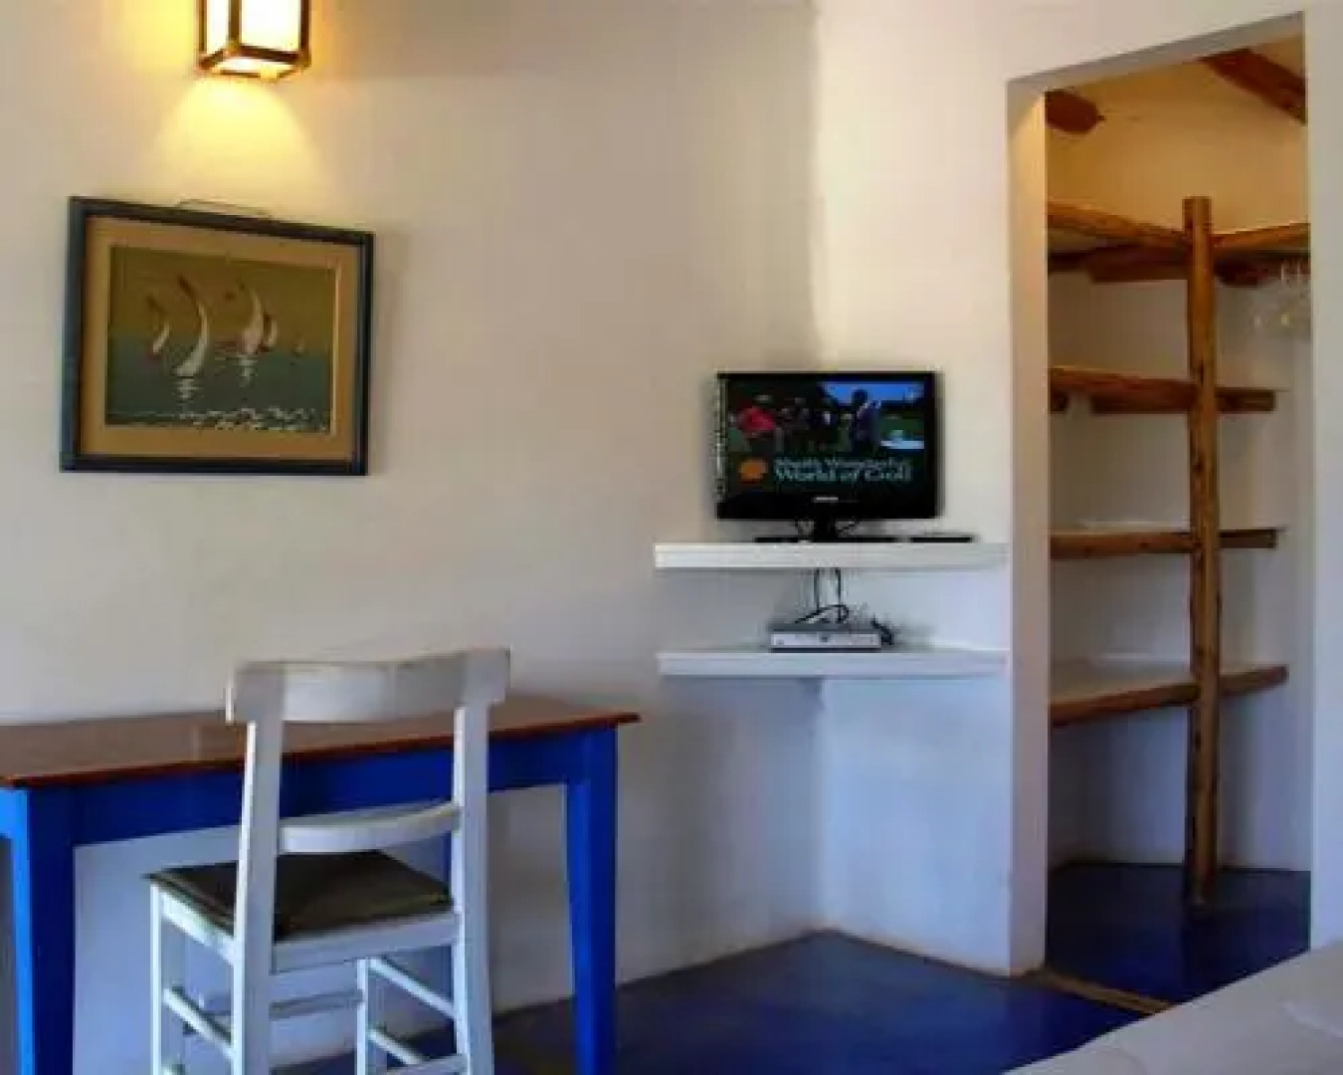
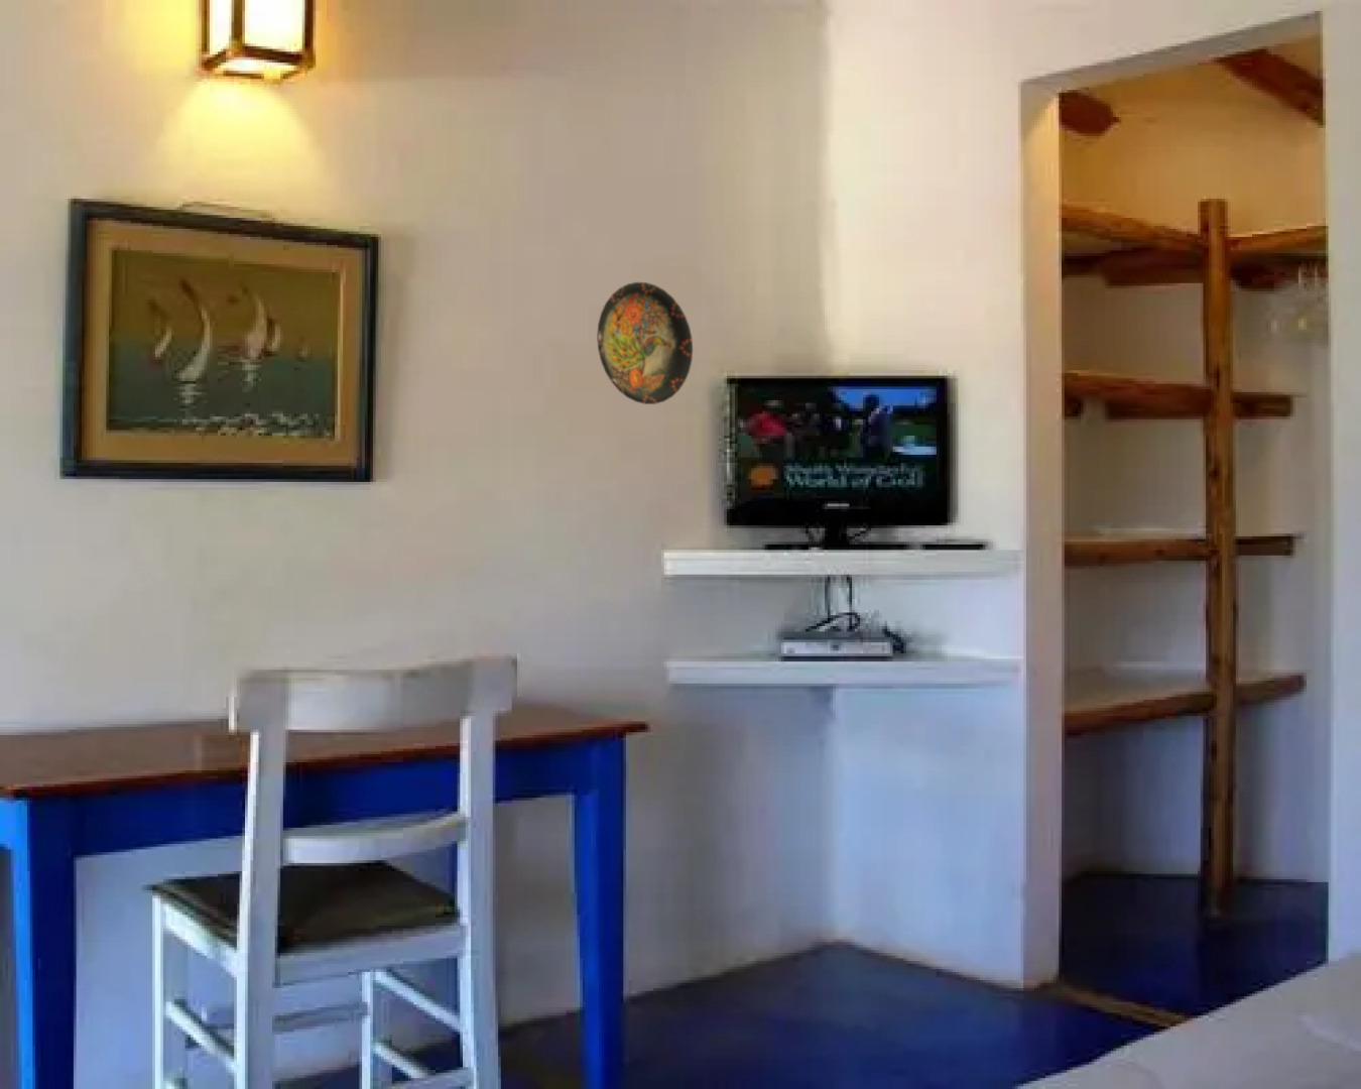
+ decorative plate [596,281,693,406]
